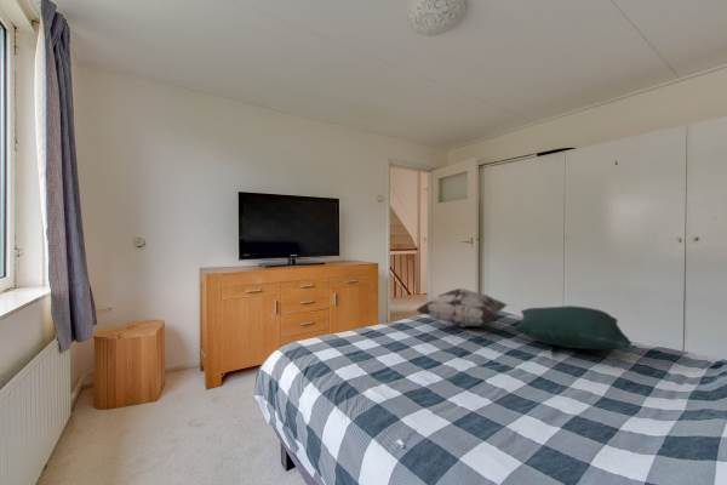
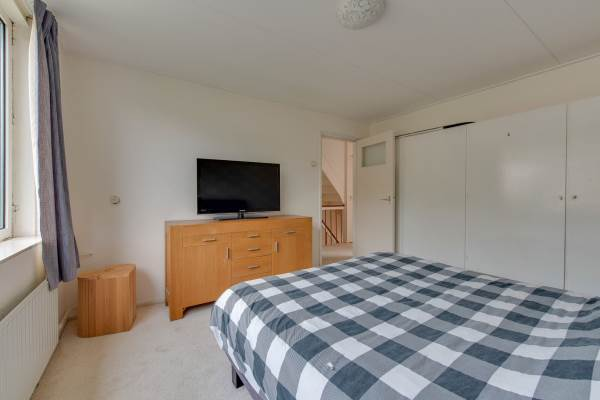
- pillow [513,304,632,350]
- decorative pillow [414,287,510,329]
